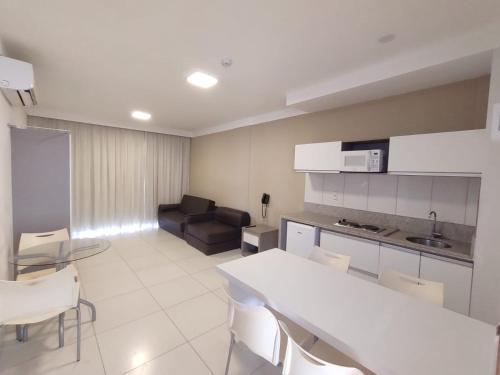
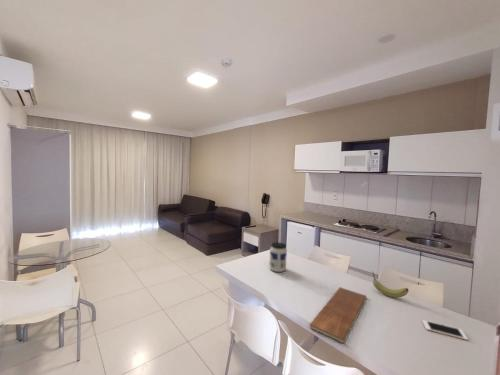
+ chopping board [309,286,368,344]
+ fruit [371,270,410,299]
+ cell phone [421,319,469,341]
+ jar [269,241,288,273]
